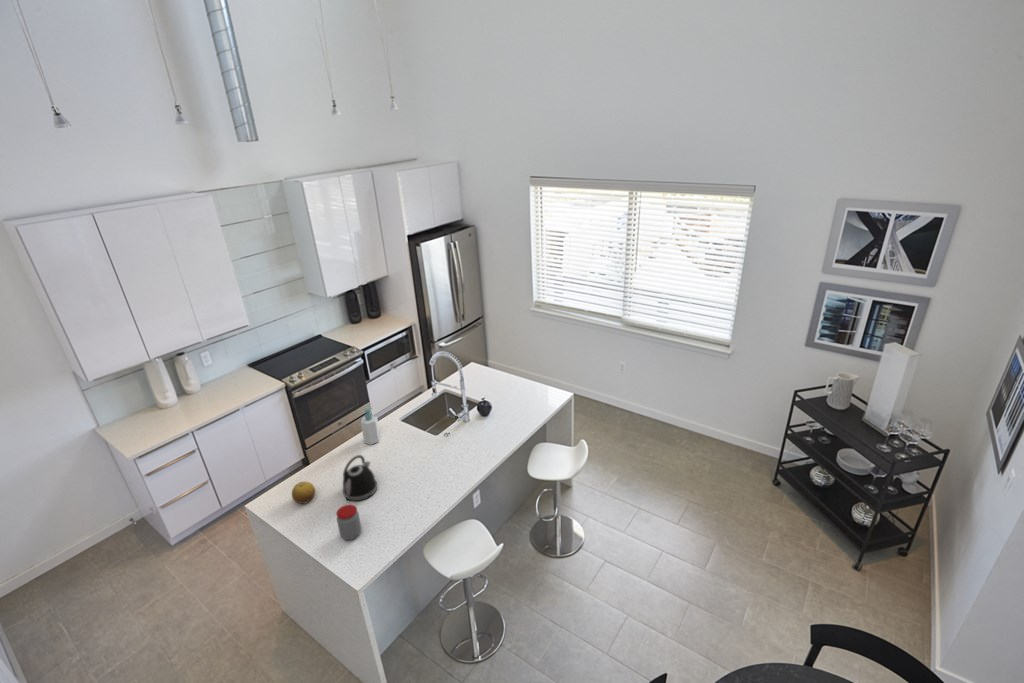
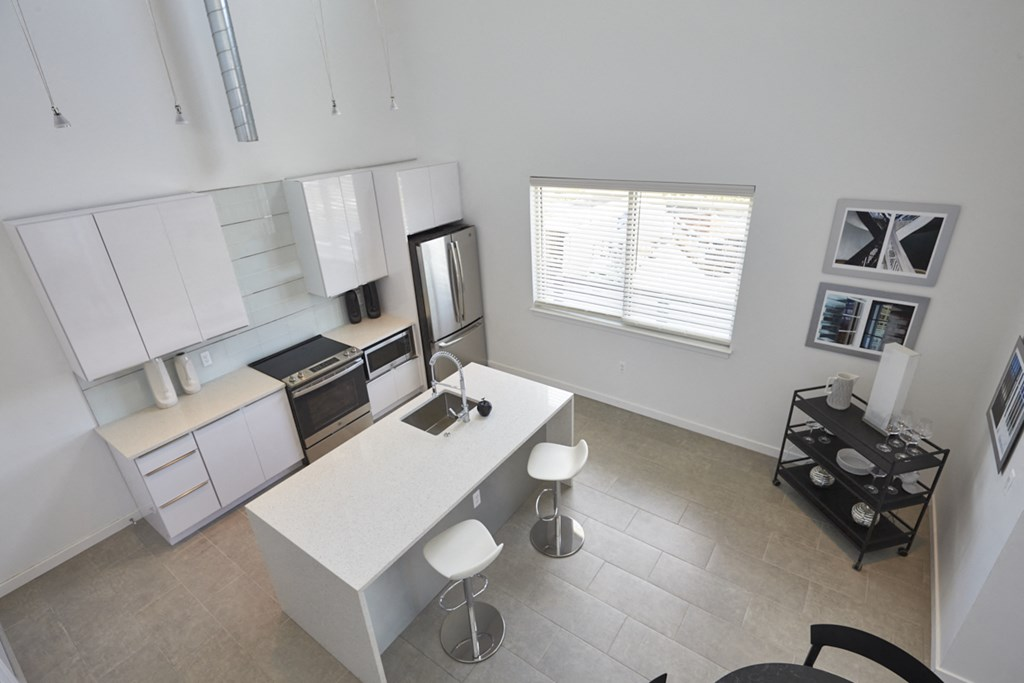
- fruit [291,481,316,505]
- soap bottle [360,407,381,446]
- jar [335,503,362,541]
- kettle [342,454,378,502]
